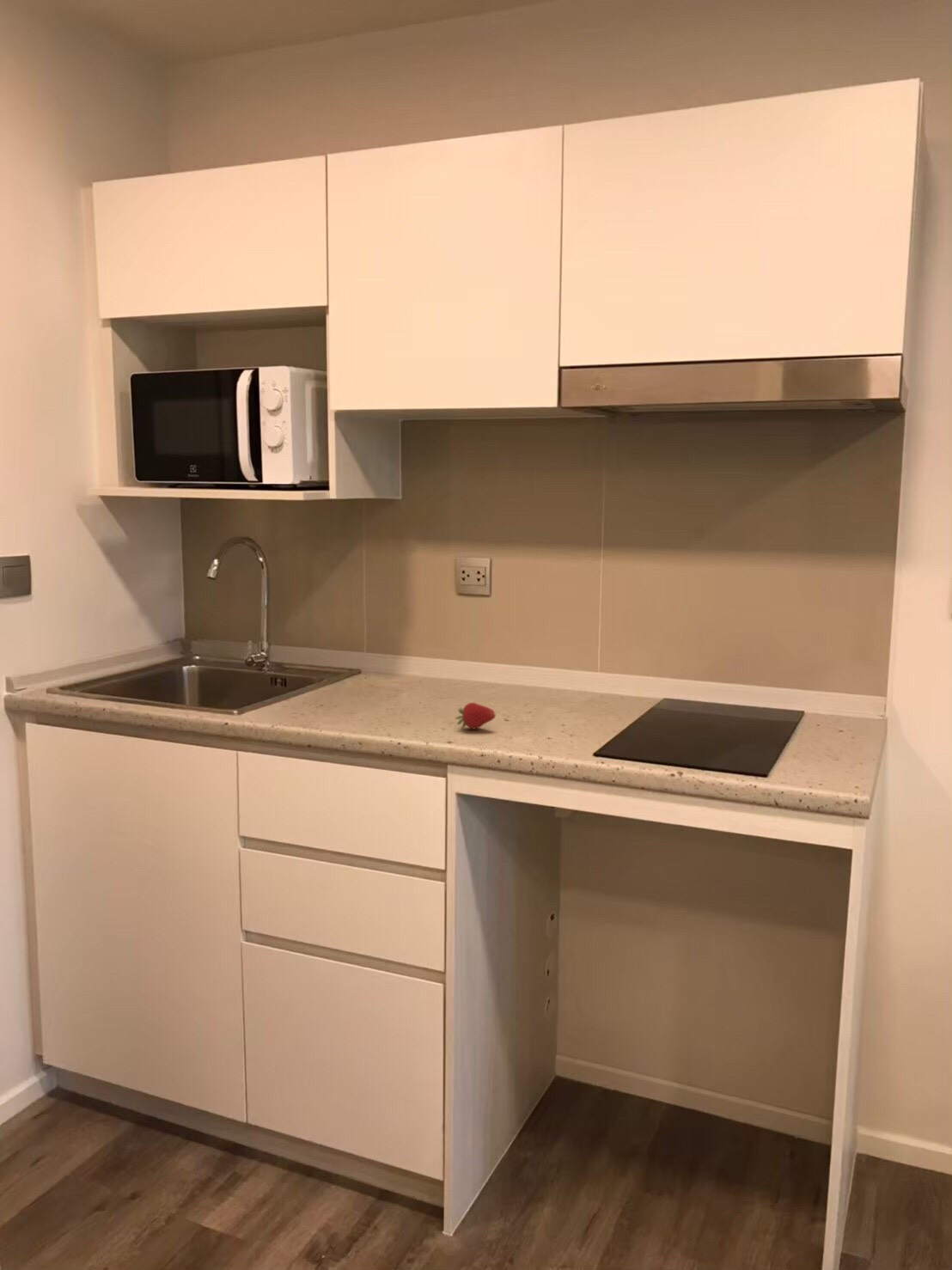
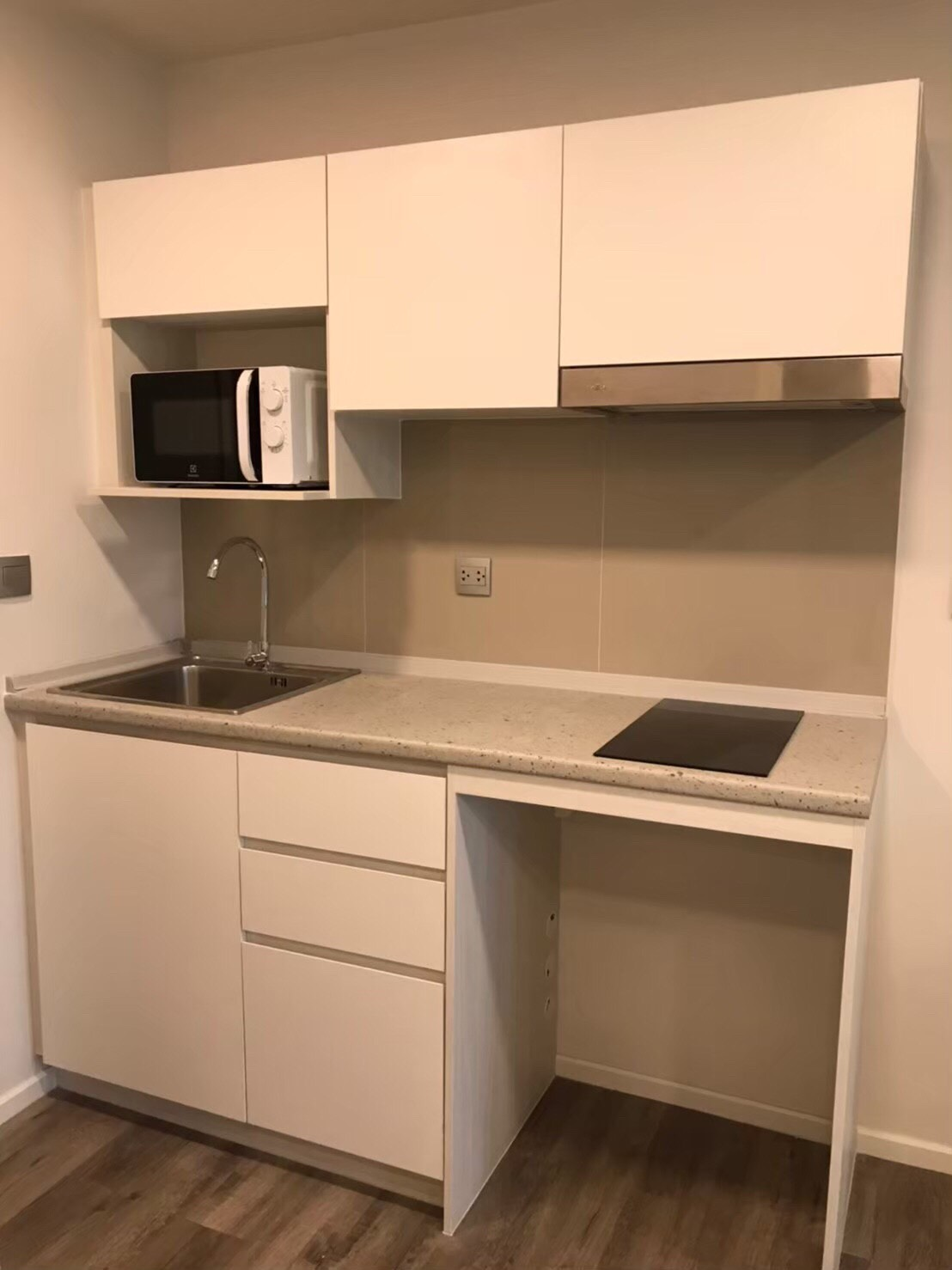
- fruit [455,702,497,730]
